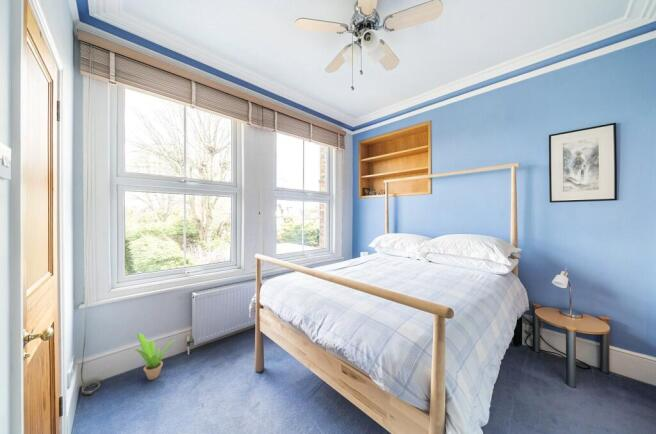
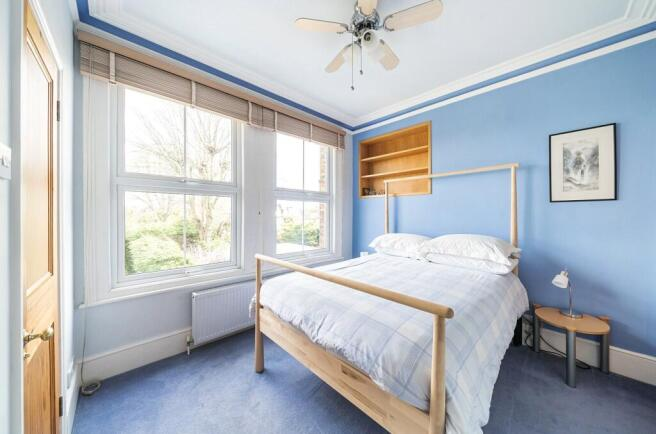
- potted plant [133,332,175,381]
